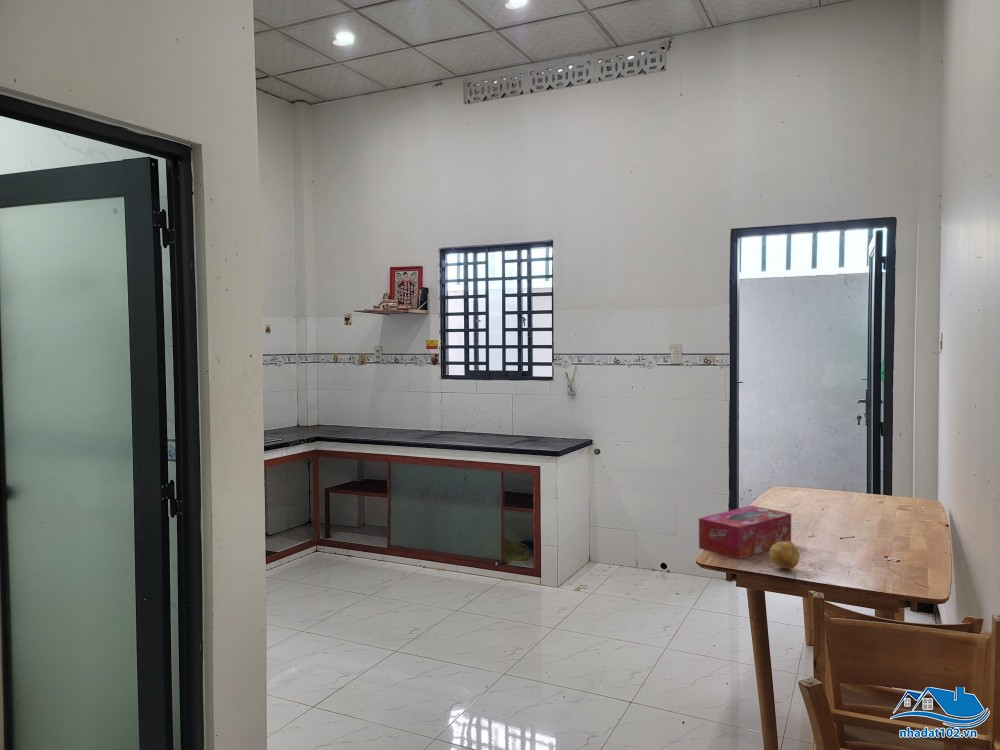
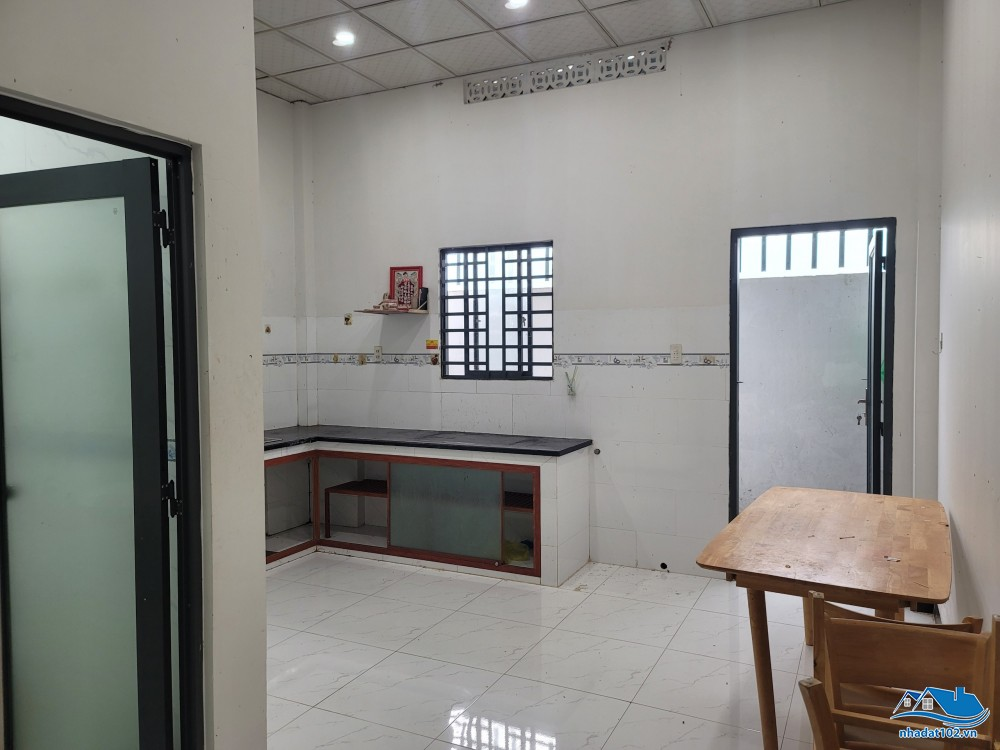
- fruit [768,541,801,570]
- tissue box [698,505,792,560]
